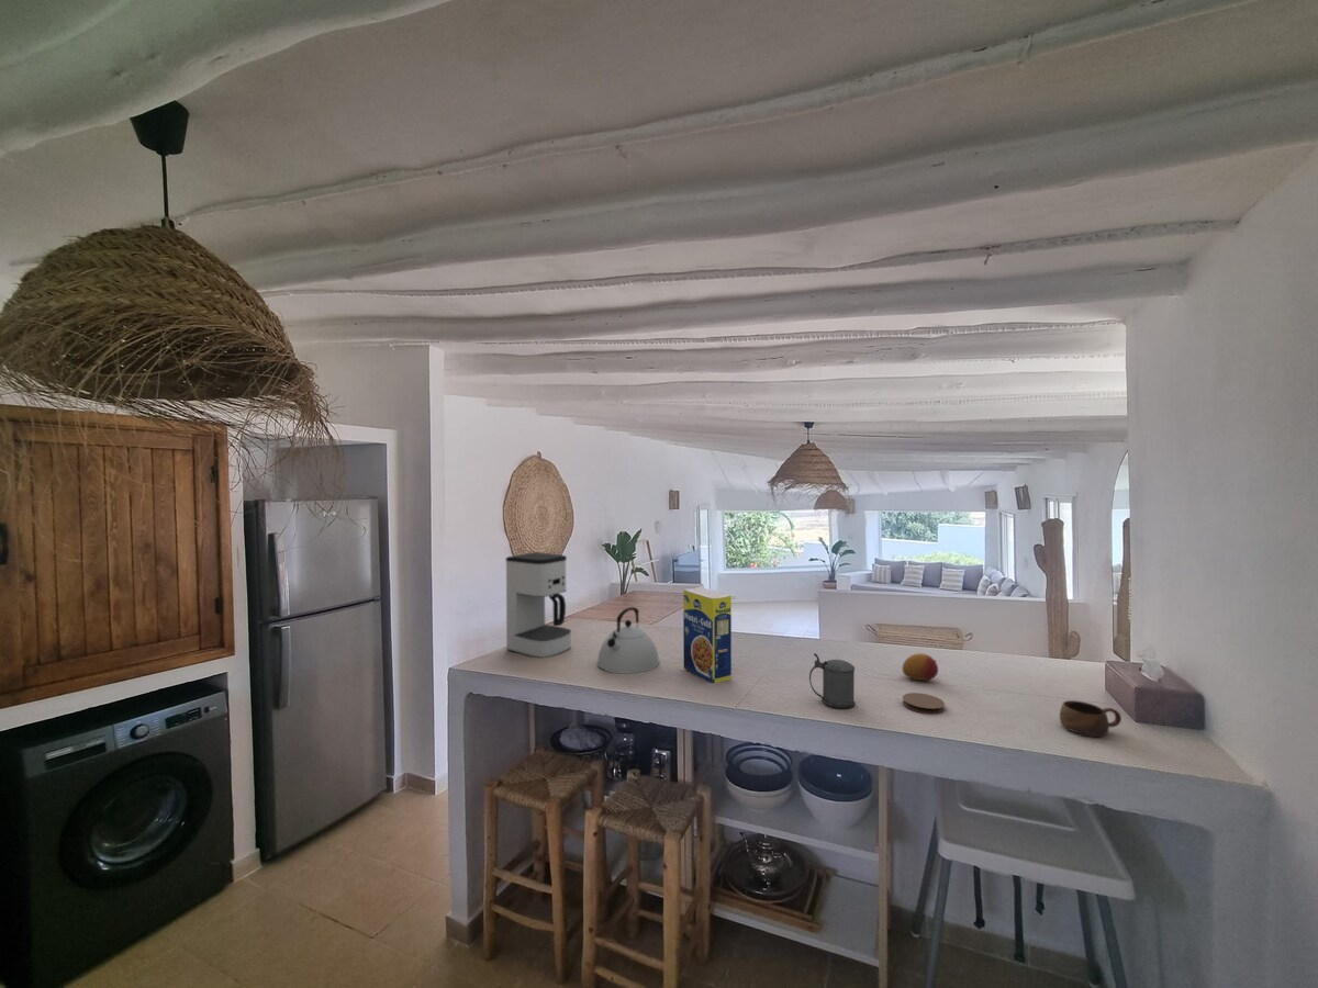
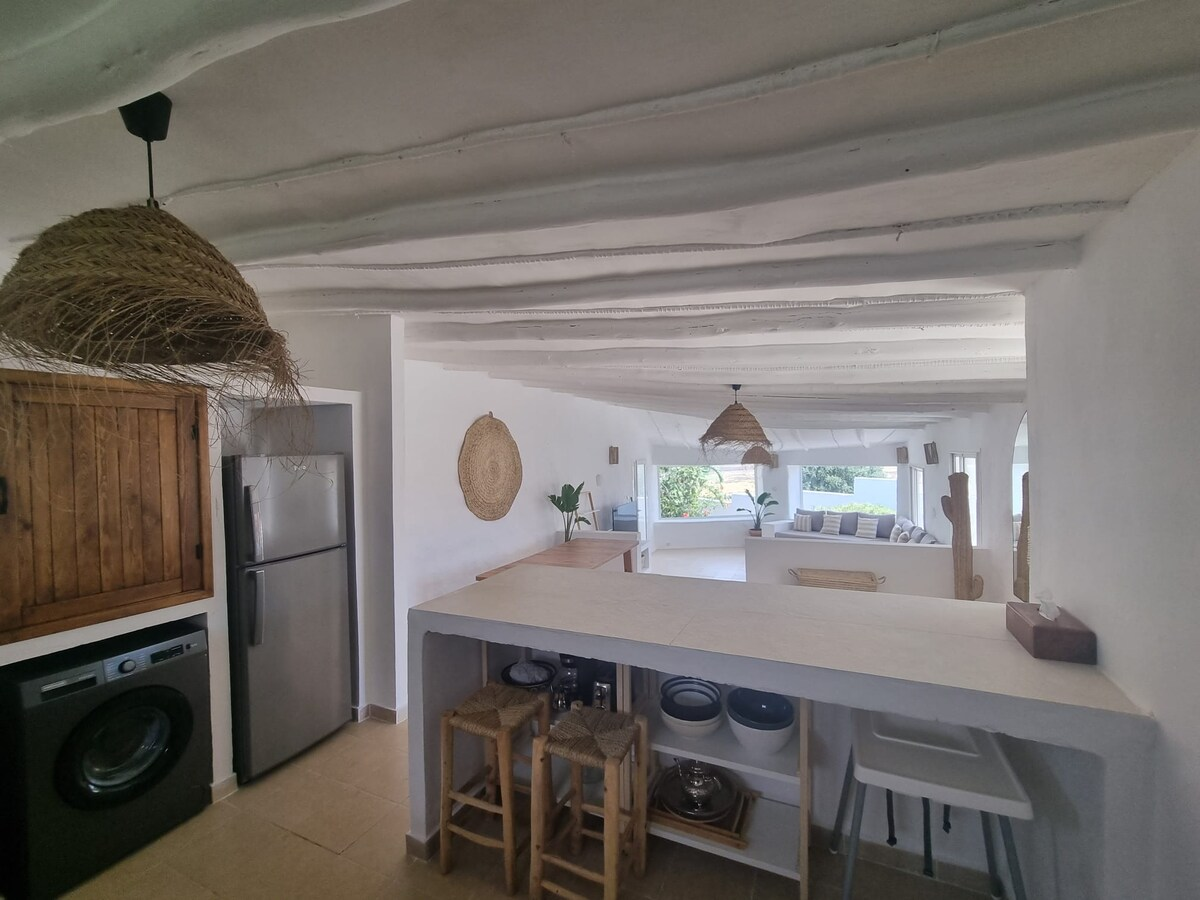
- coaster [902,692,946,715]
- coffee maker [504,551,572,659]
- fruit [901,652,939,682]
- legume [682,586,733,684]
- beer stein [808,652,856,710]
- cup [1059,699,1122,738]
- kettle [596,606,660,674]
